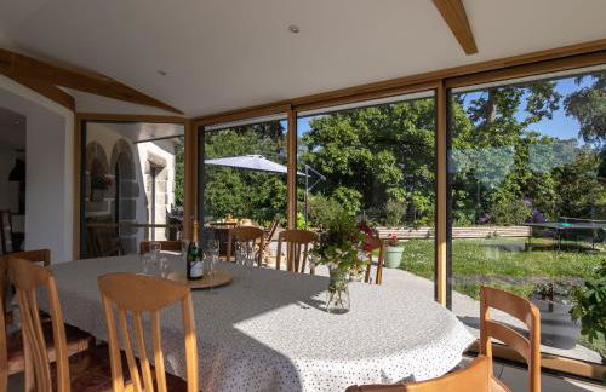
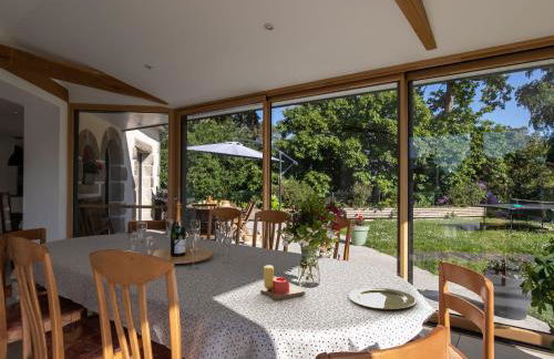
+ plate [348,287,417,310]
+ candle [259,264,306,301]
